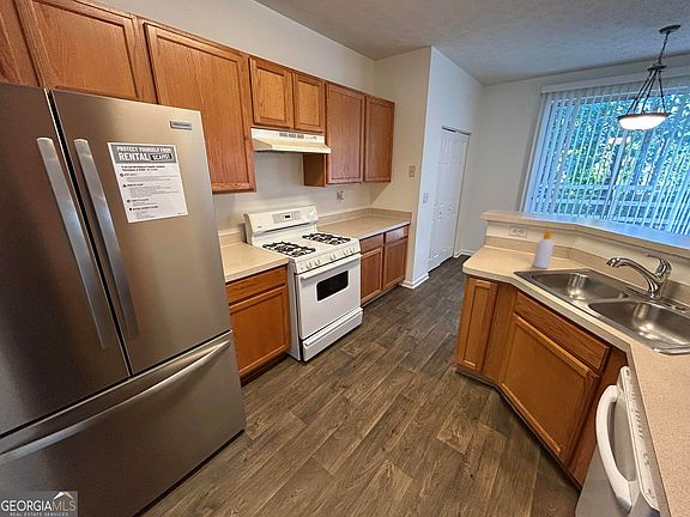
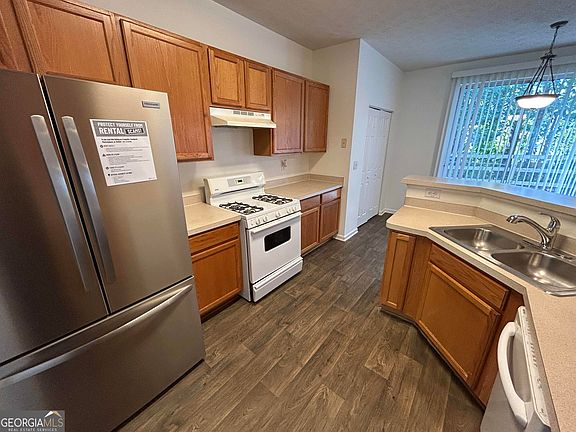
- soap bottle [532,229,556,269]
